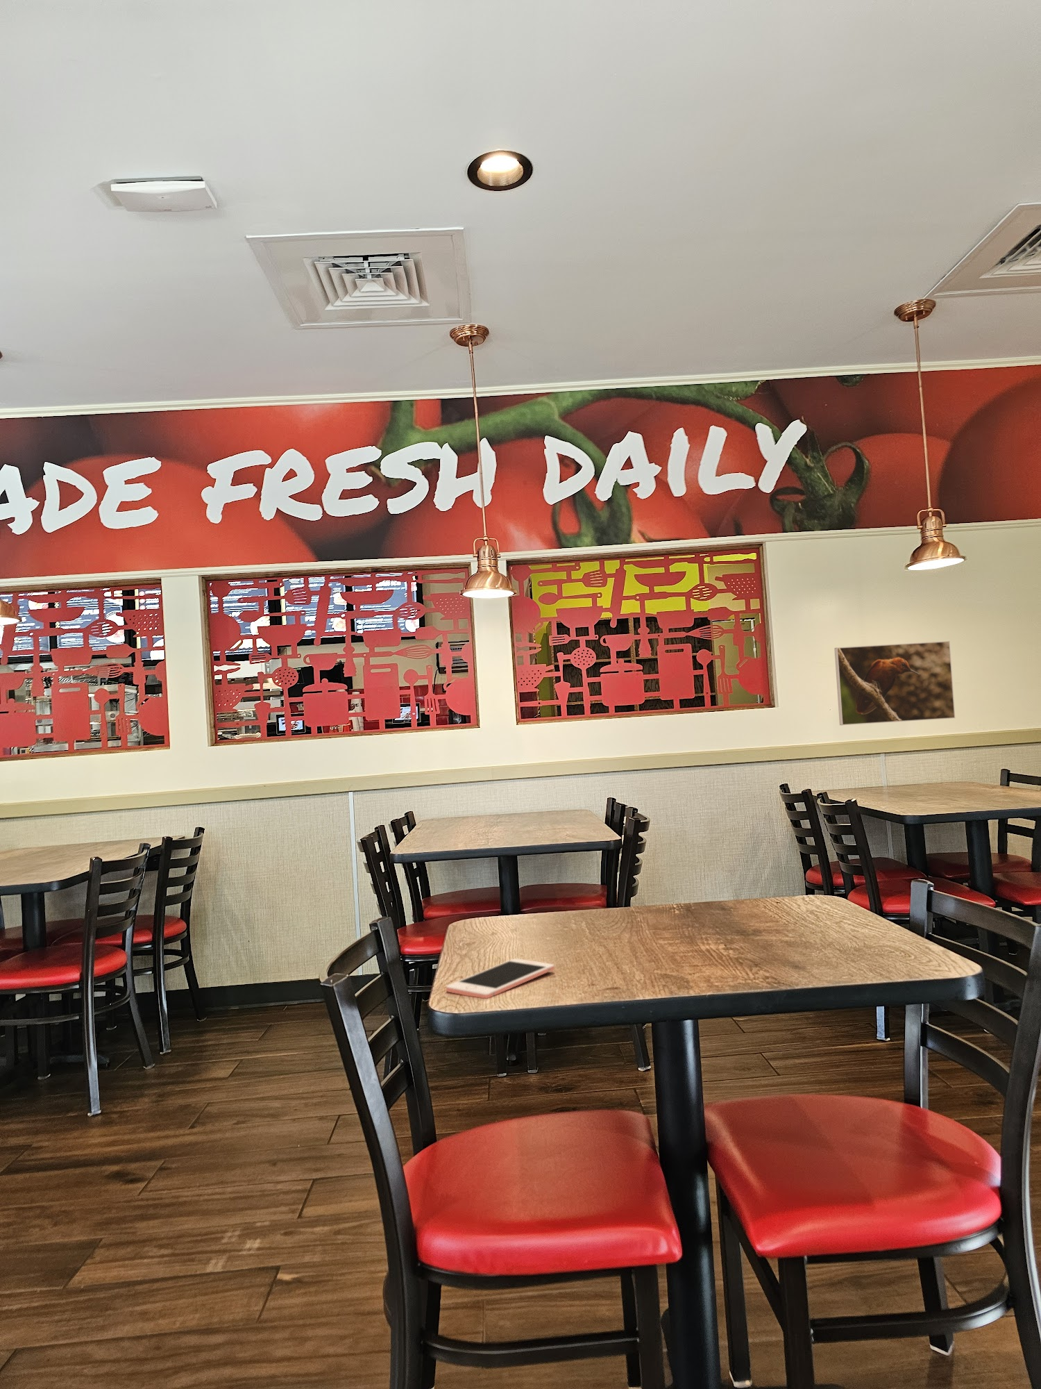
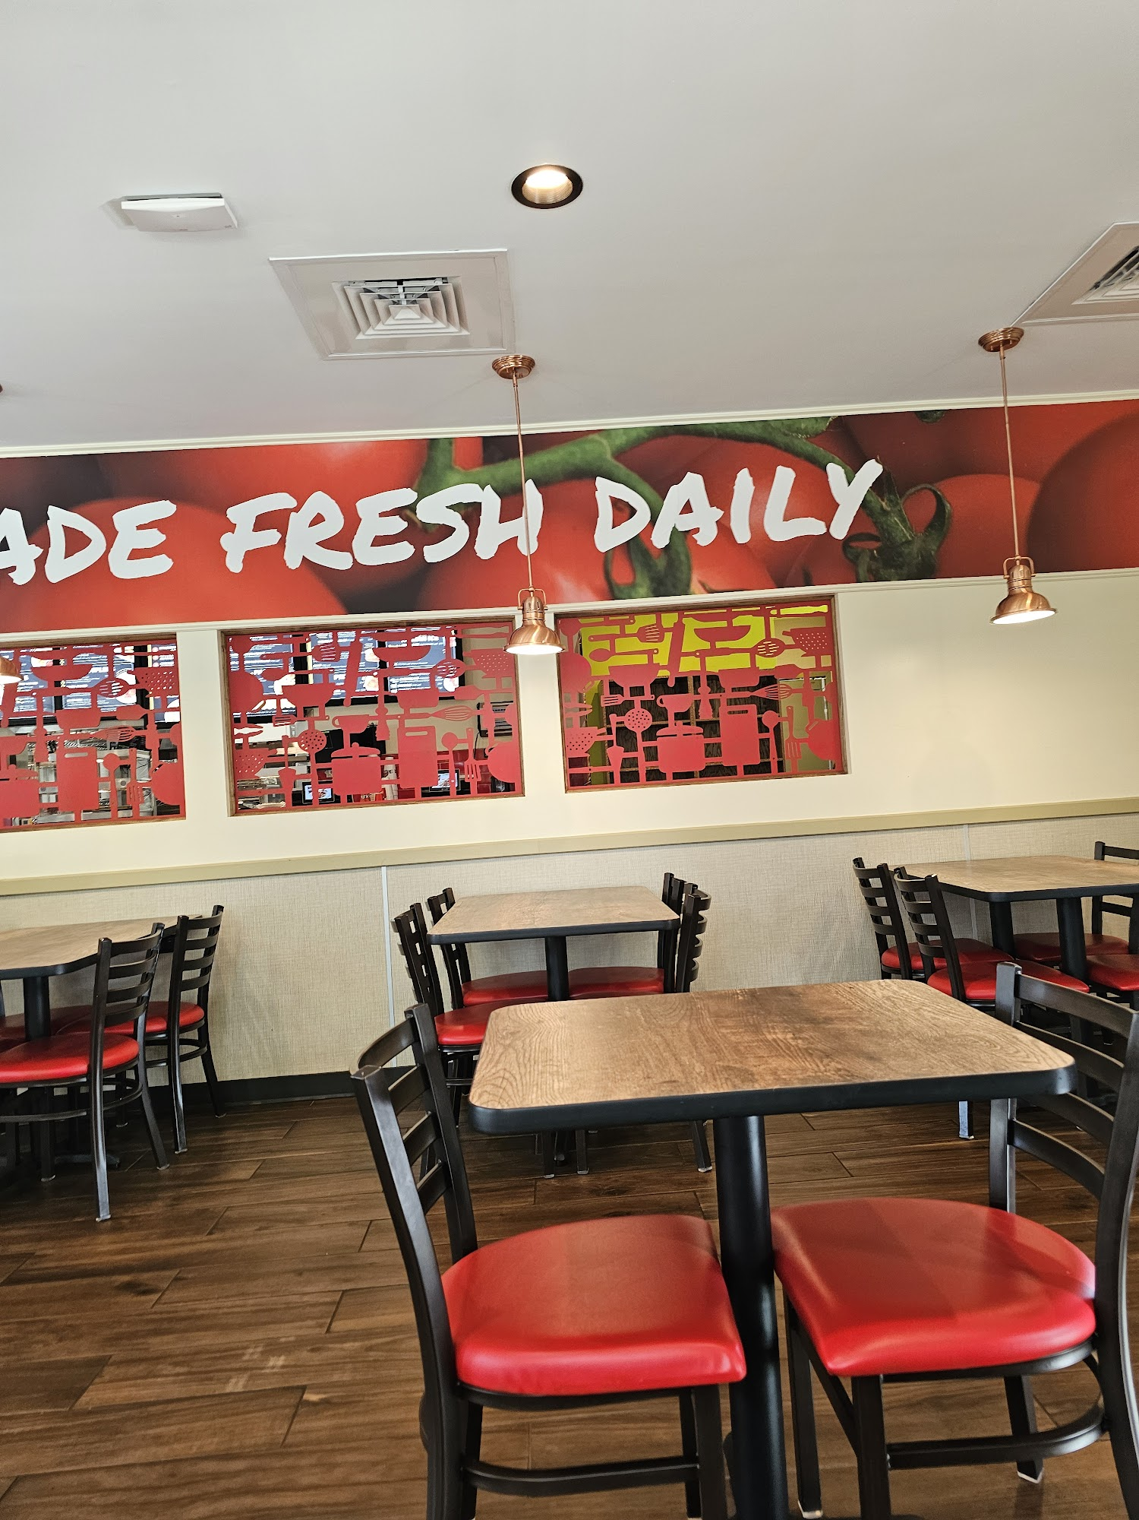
- cell phone [445,958,555,999]
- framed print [833,640,956,726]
